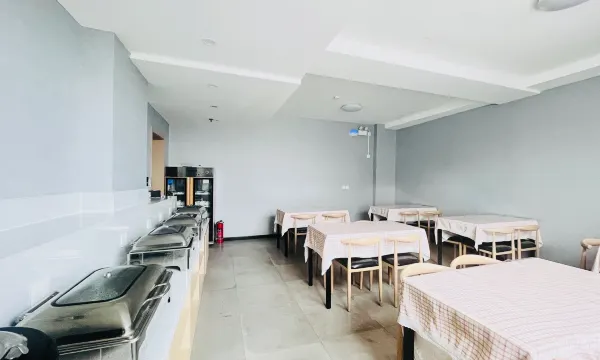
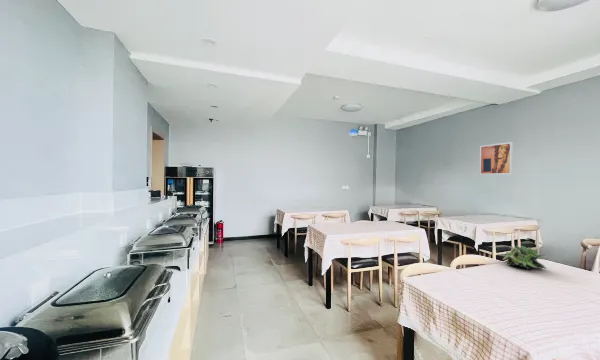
+ wall art [479,141,514,176]
+ succulent plant [496,244,547,271]
